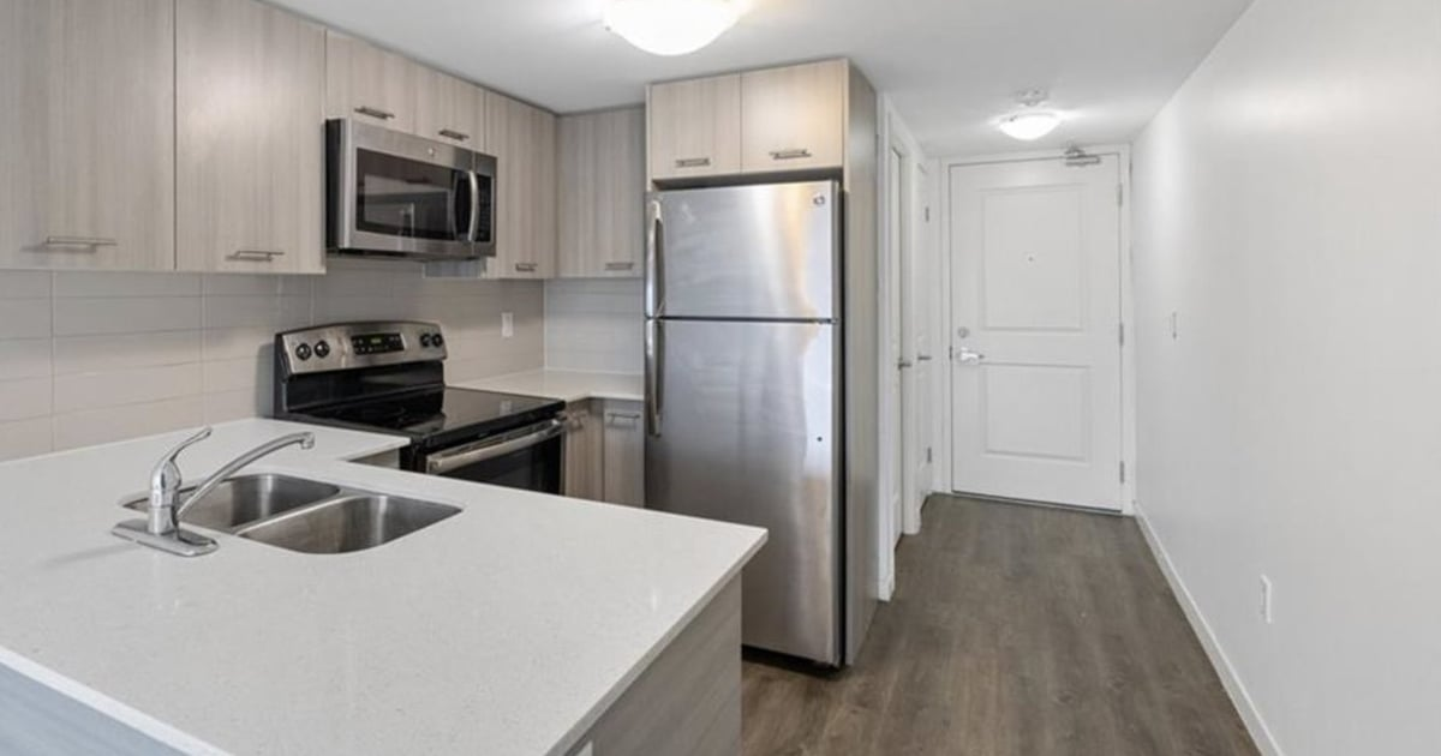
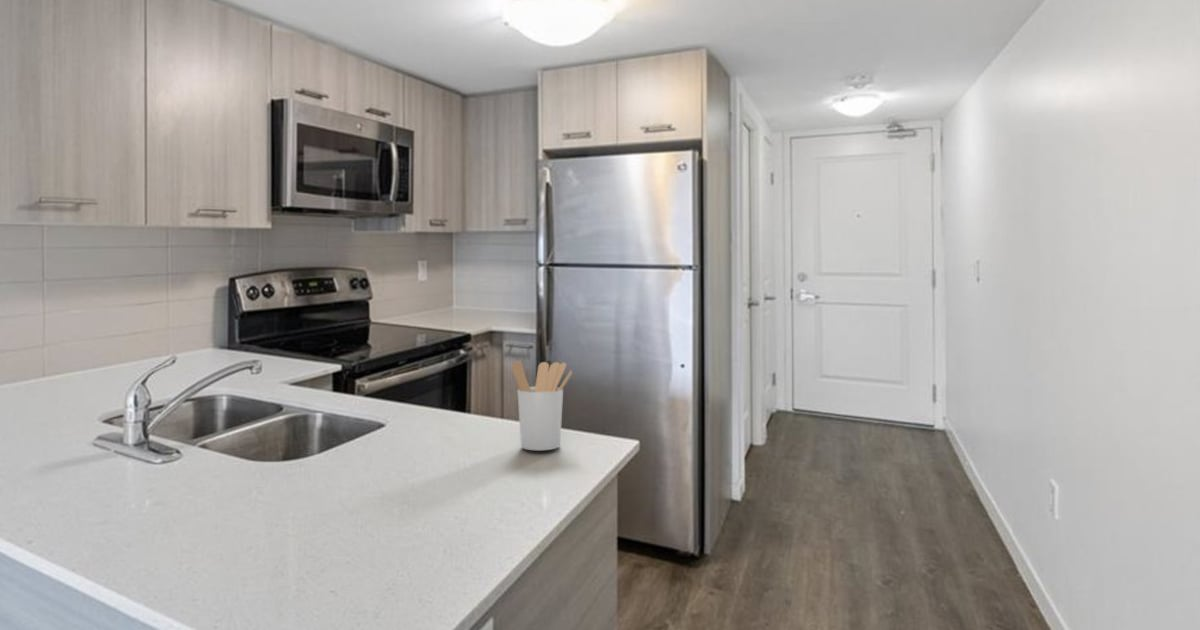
+ utensil holder [511,360,573,452]
